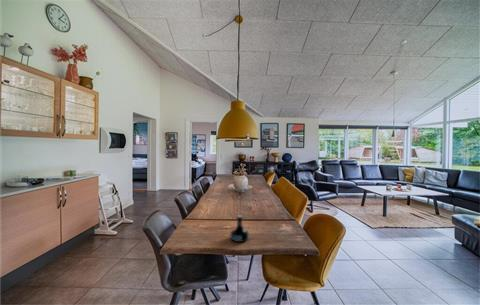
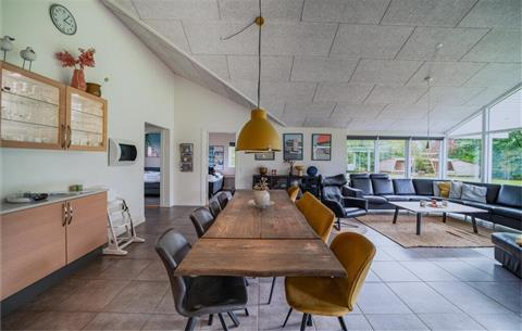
- tequila bottle [229,215,250,243]
